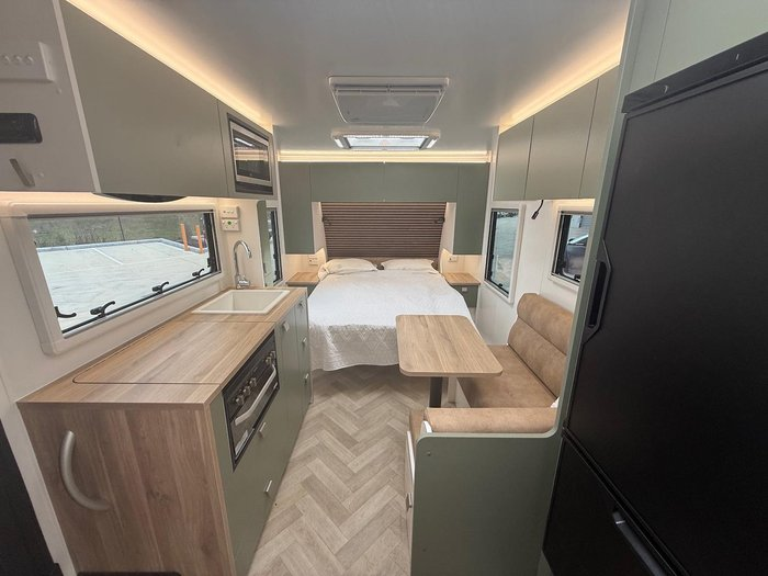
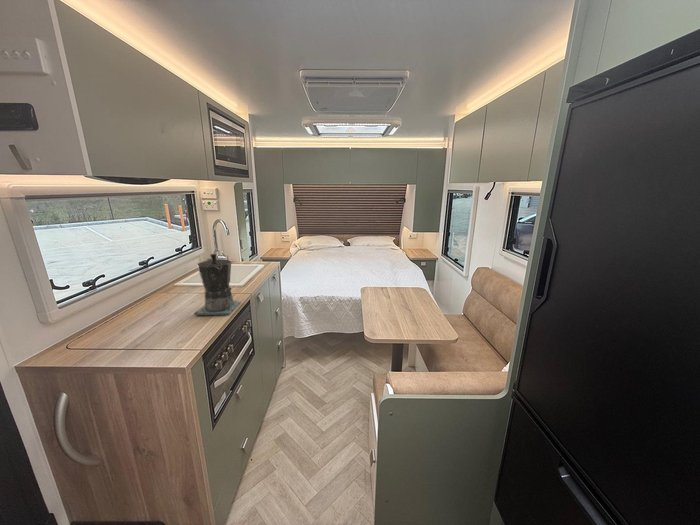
+ coffee maker [193,253,242,316]
